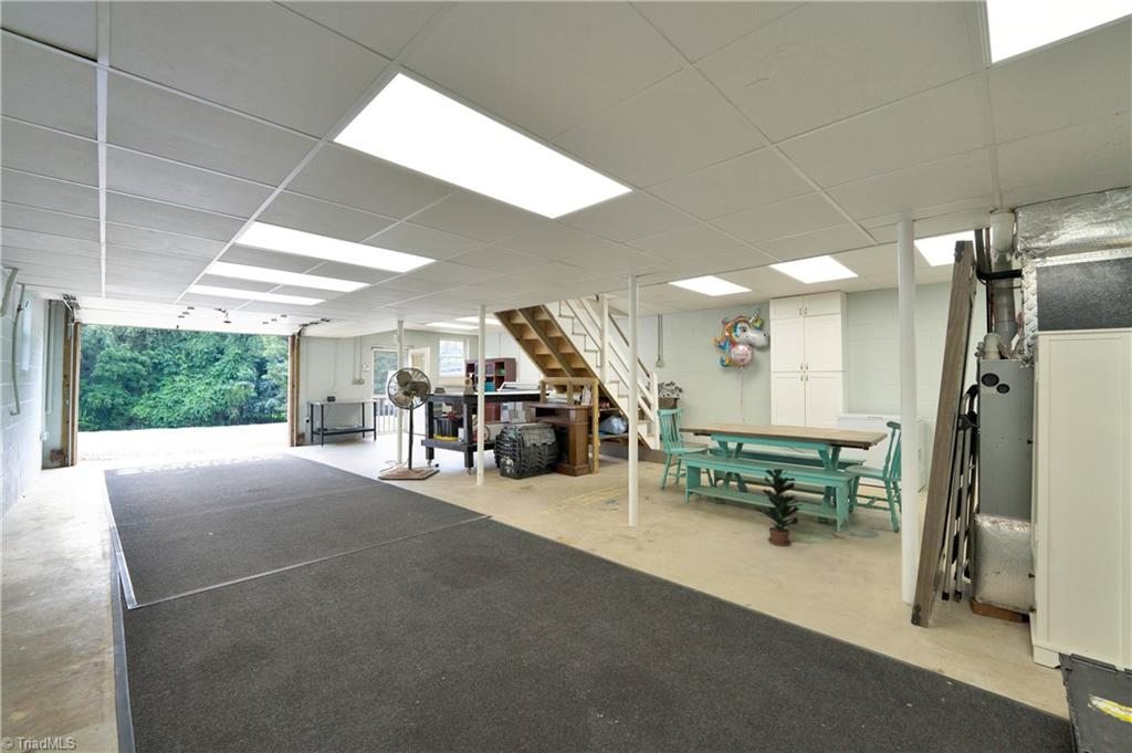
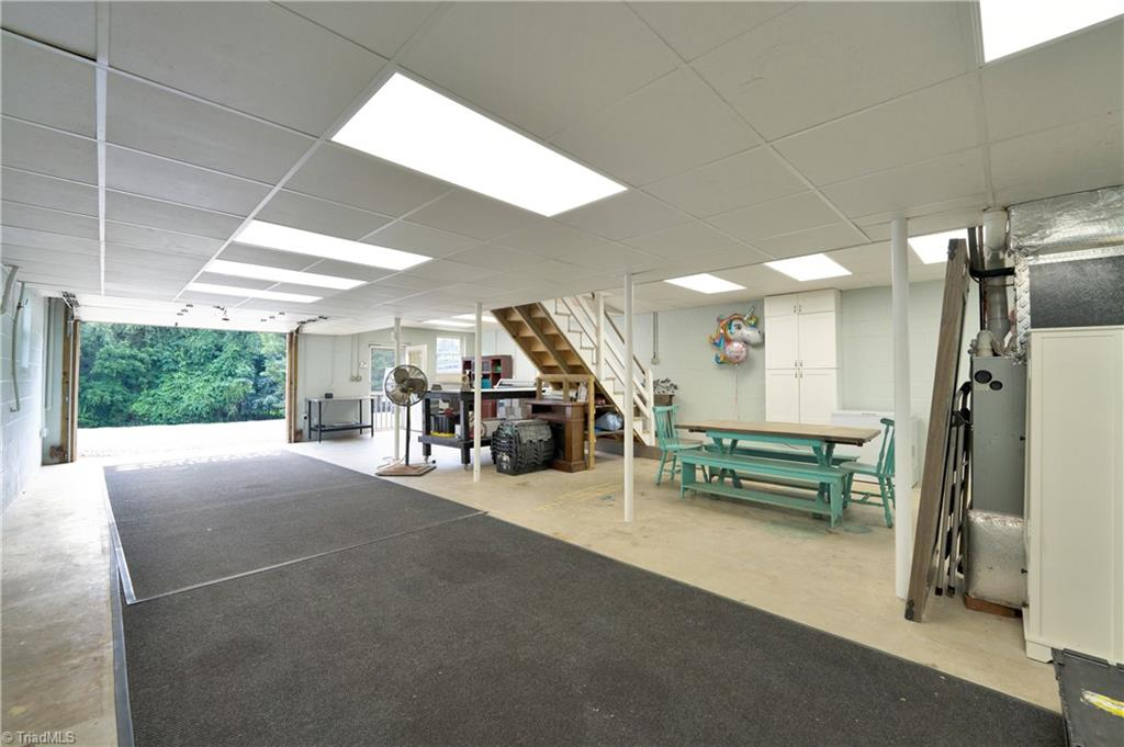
- potted plant [753,468,804,547]
